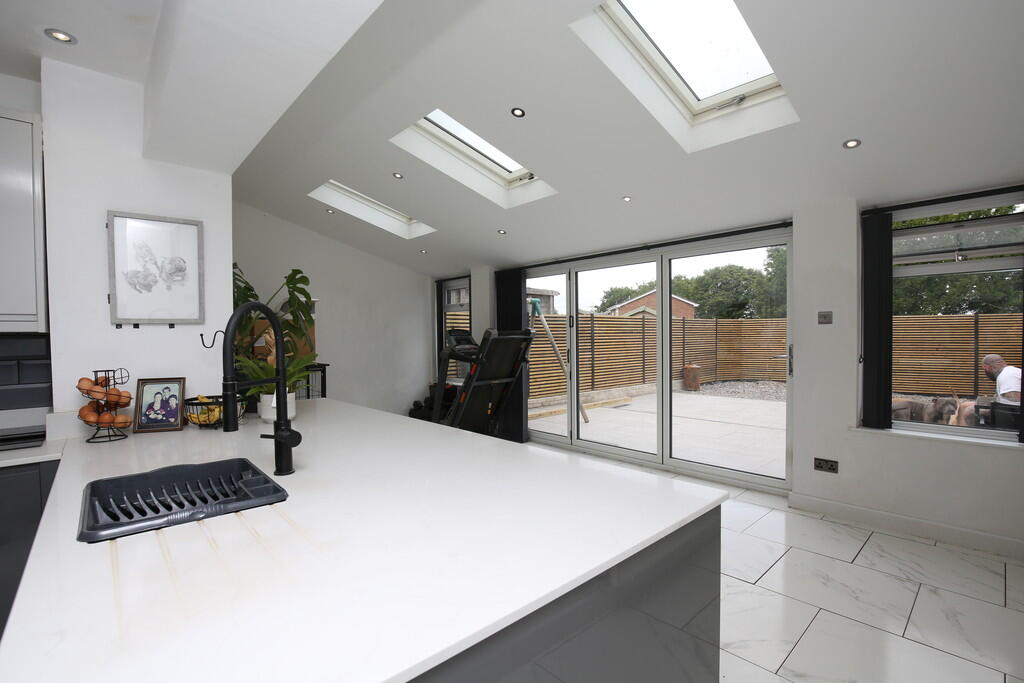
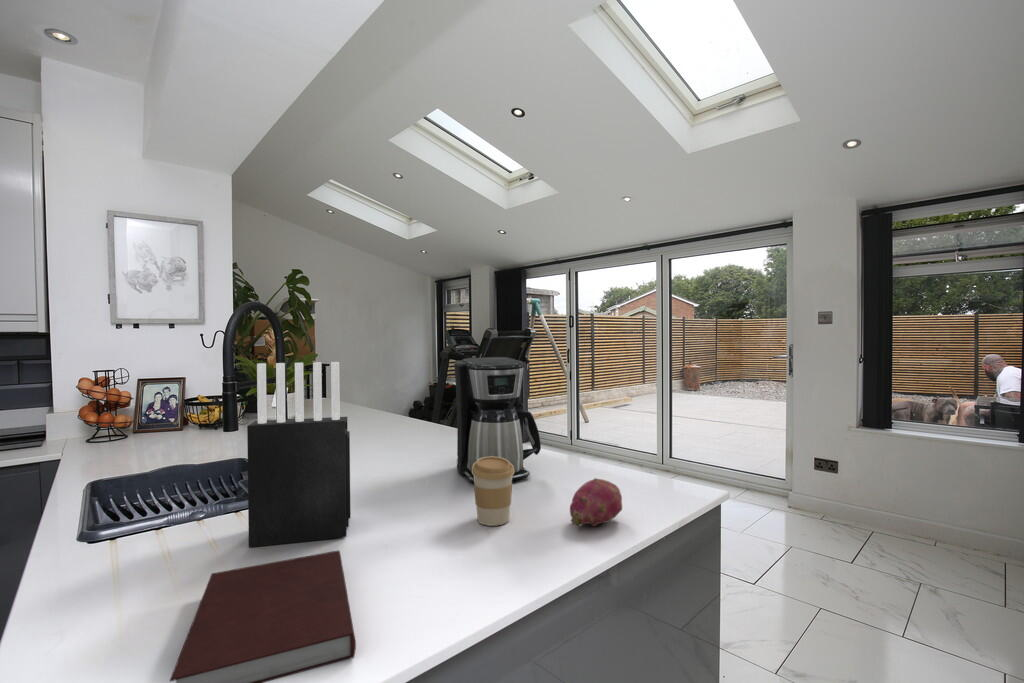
+ notebook [169,549,357,683]
+ coffee cup [472,456,514,527]
+ knife block [246,361,351,548]
+ coffee maker [453,356,542,483]
+ fruit [569,477,623,527]
